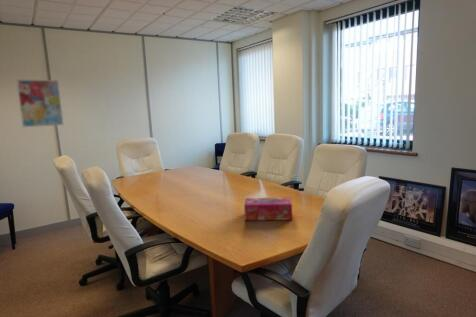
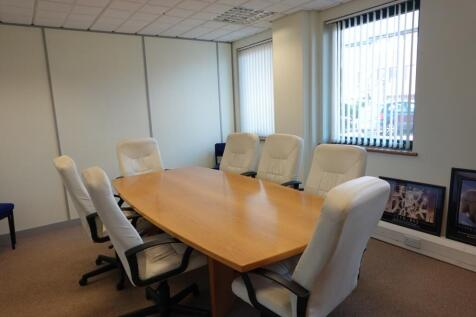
- tissue box [243,197,293,221]
- wall art [15,78,64,128]
